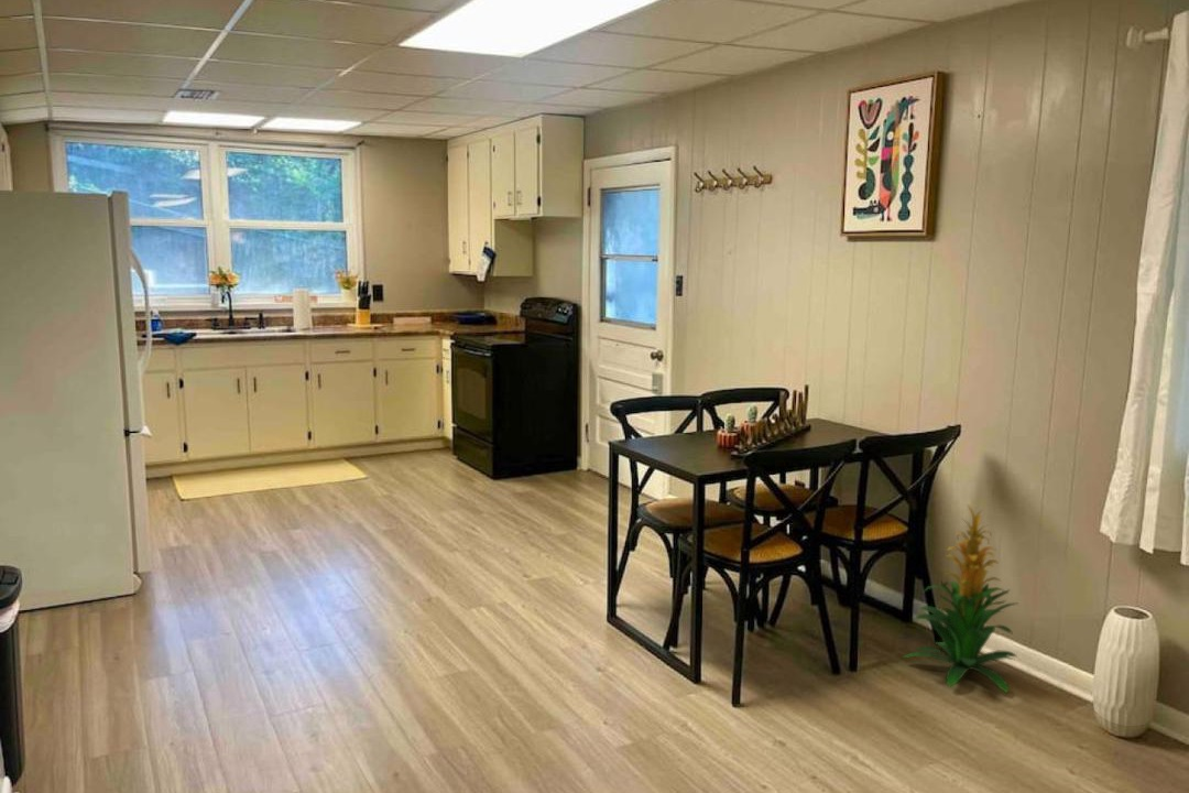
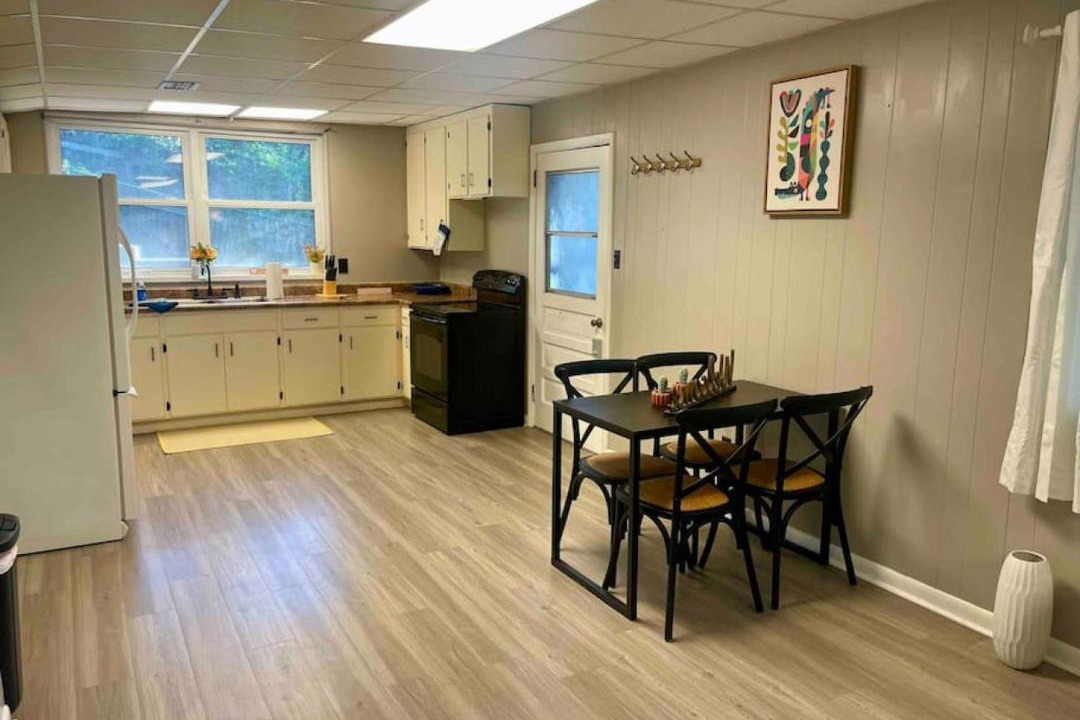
- indoor plant [902,504,1018,694]
